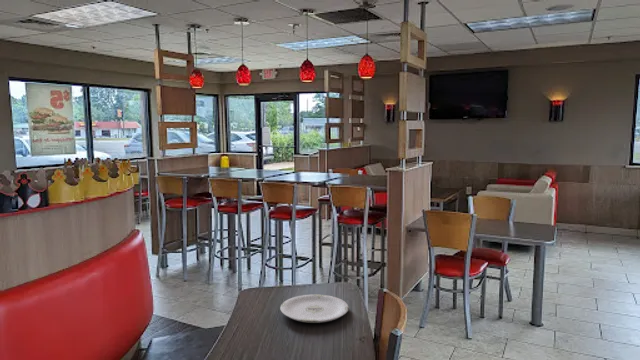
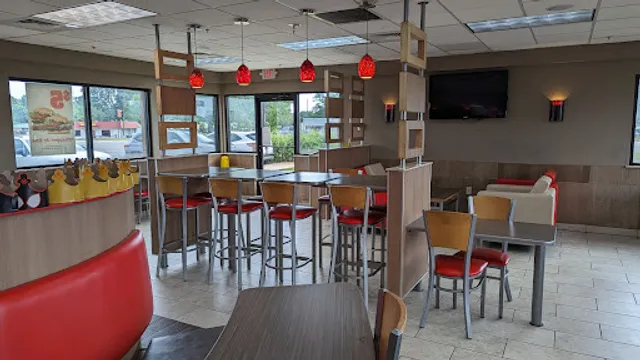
- plate [279,294,350,324]
